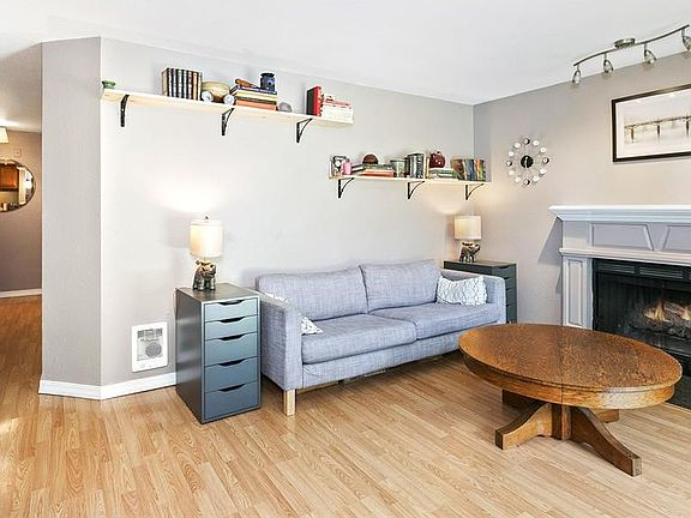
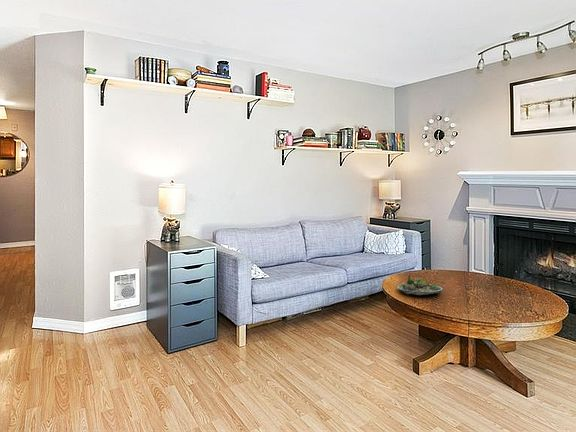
+ succulent planter [396,274,443,296]
